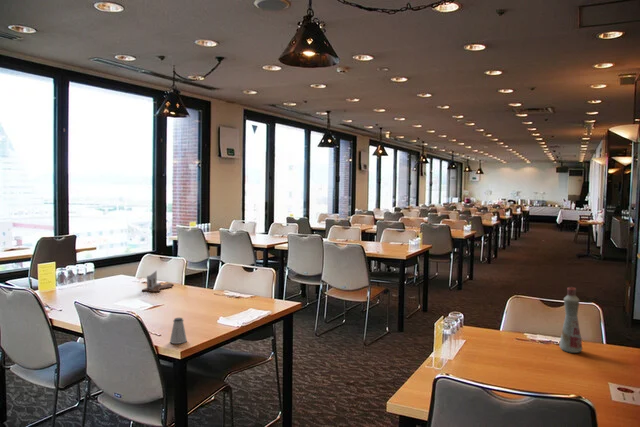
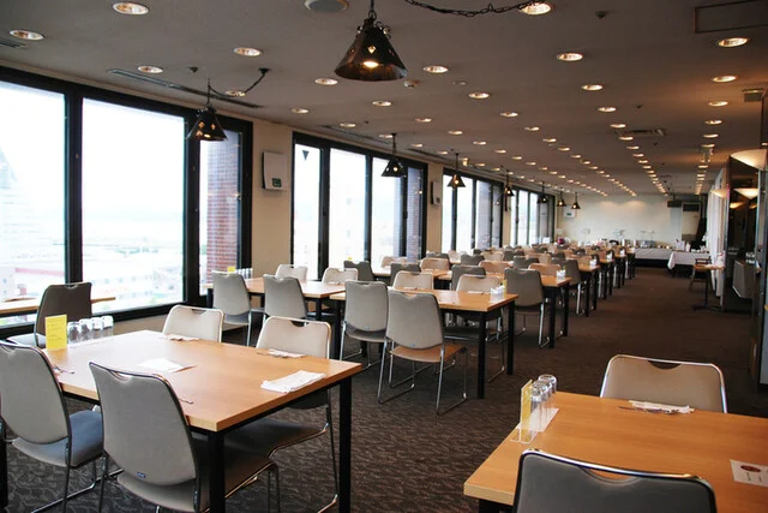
- saltshaker [169,317,188,345]
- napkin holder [141,270,175,293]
- bottle [558,286,583,354]
